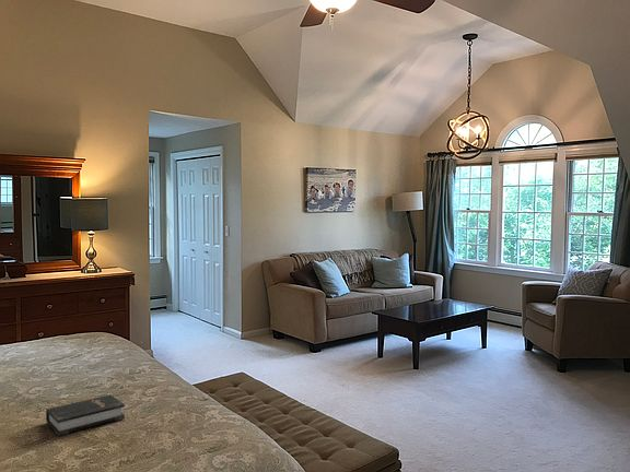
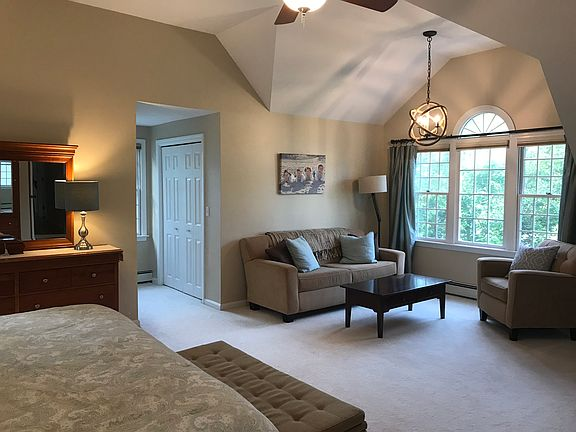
- hardback book [45,393,126,437]
